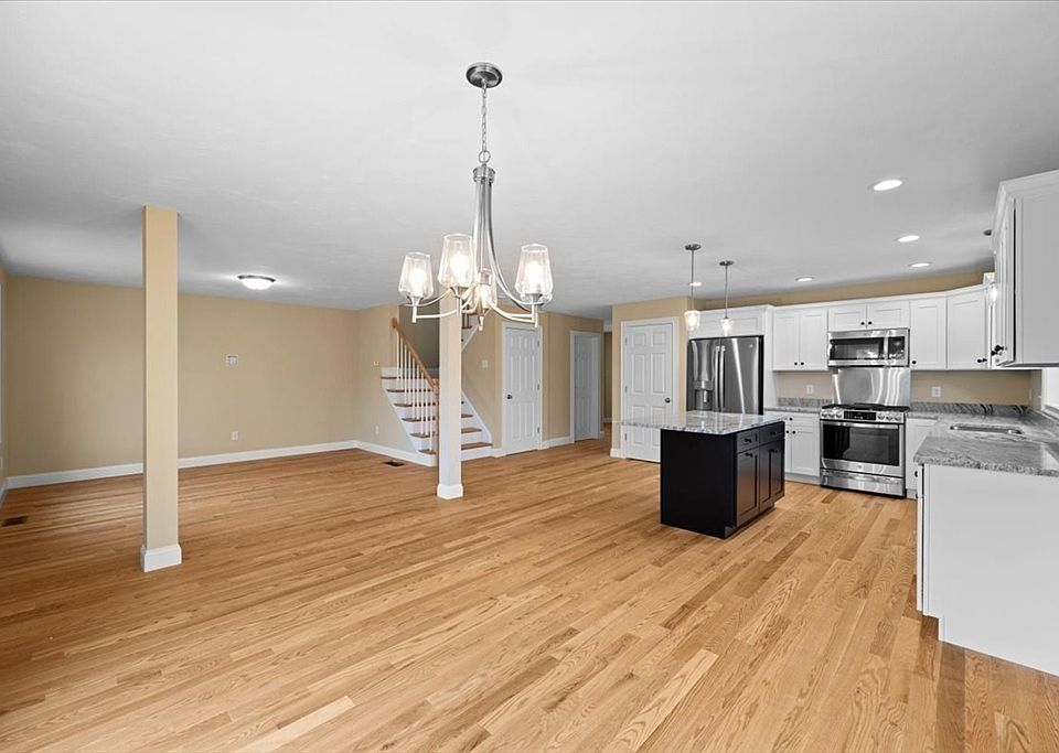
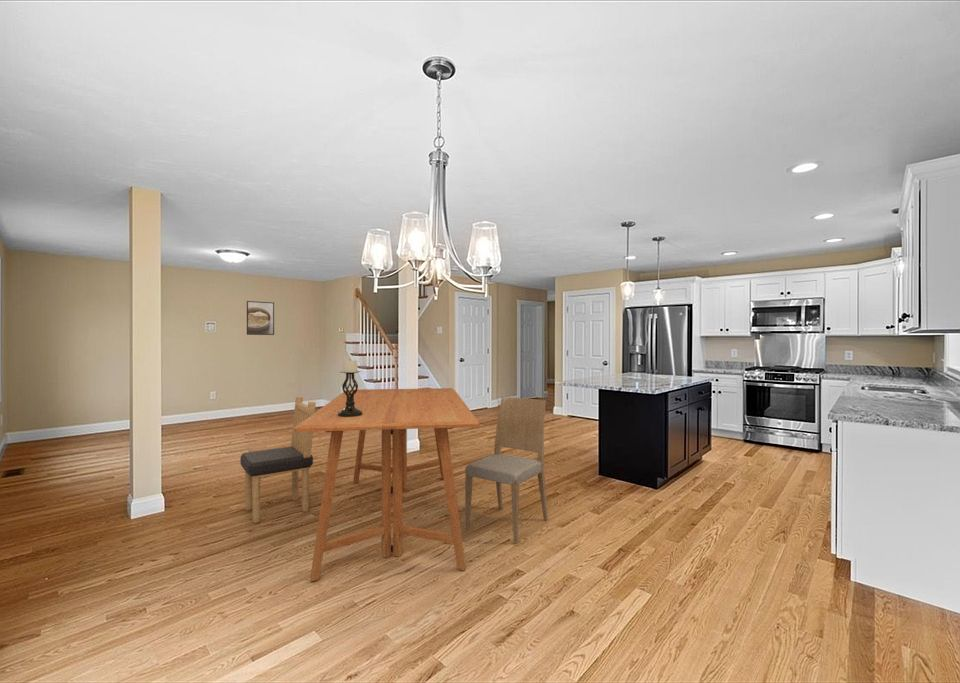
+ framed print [246,300,275,336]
+ dining table [294,387,481,583]
+ candle holder [338,358,363,417]
+ dining chair [464,396,549,544]
+ dining chair [239,396,317,524]
